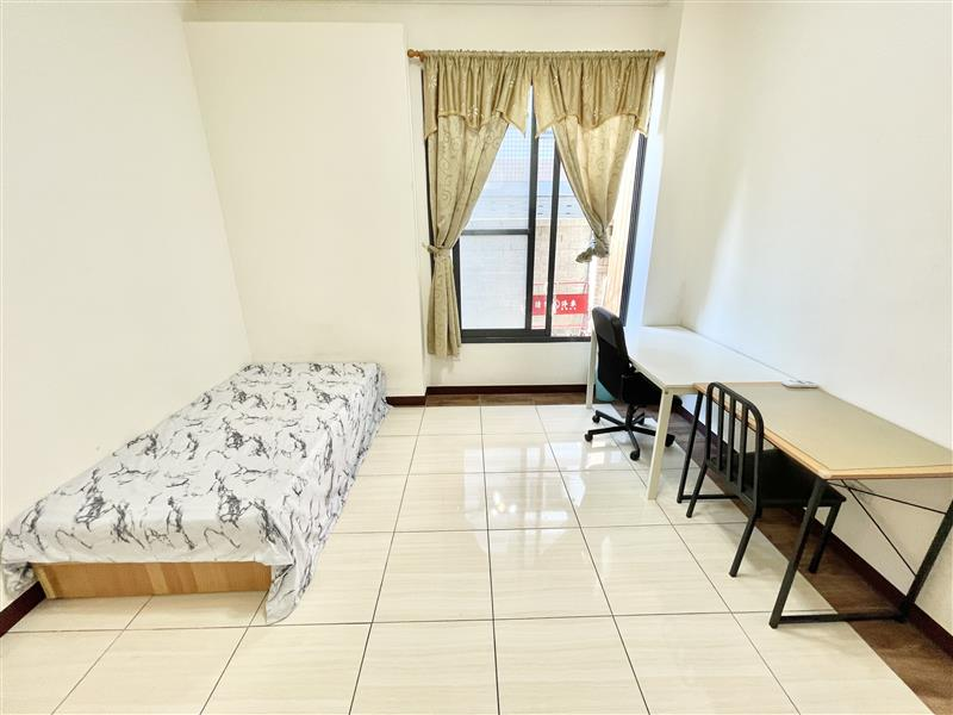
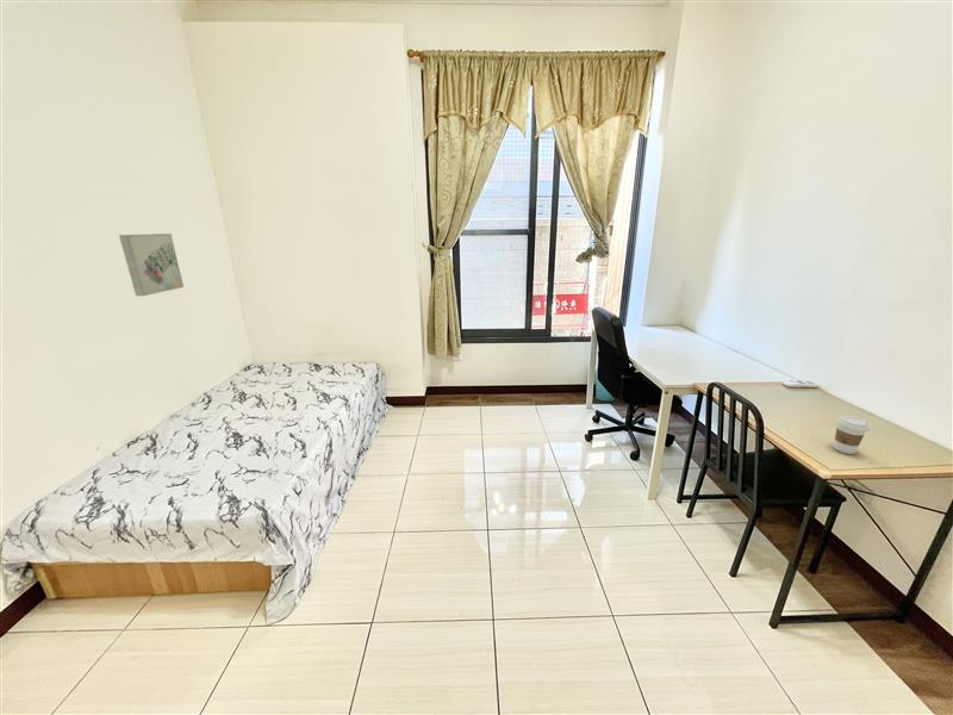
+ coffee cup [833,415,872,455]
+ wall art [118,232,185,297]
